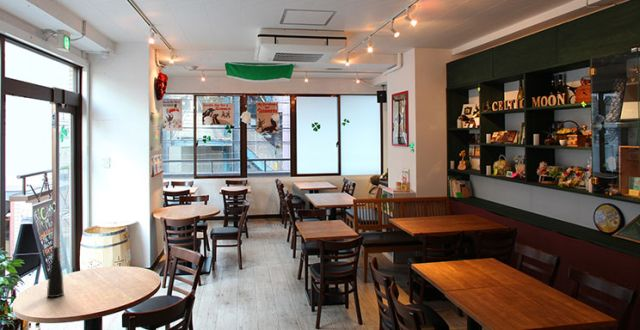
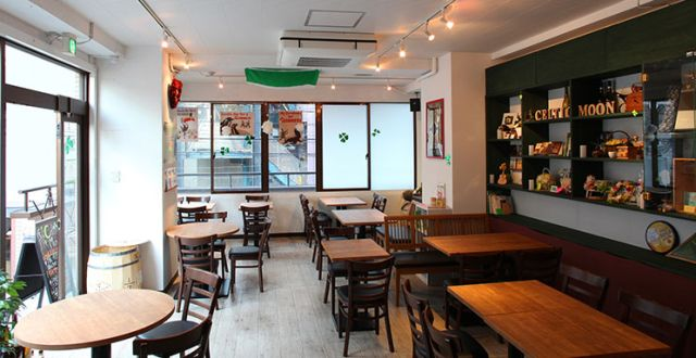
- vase [46,246,65,299]
